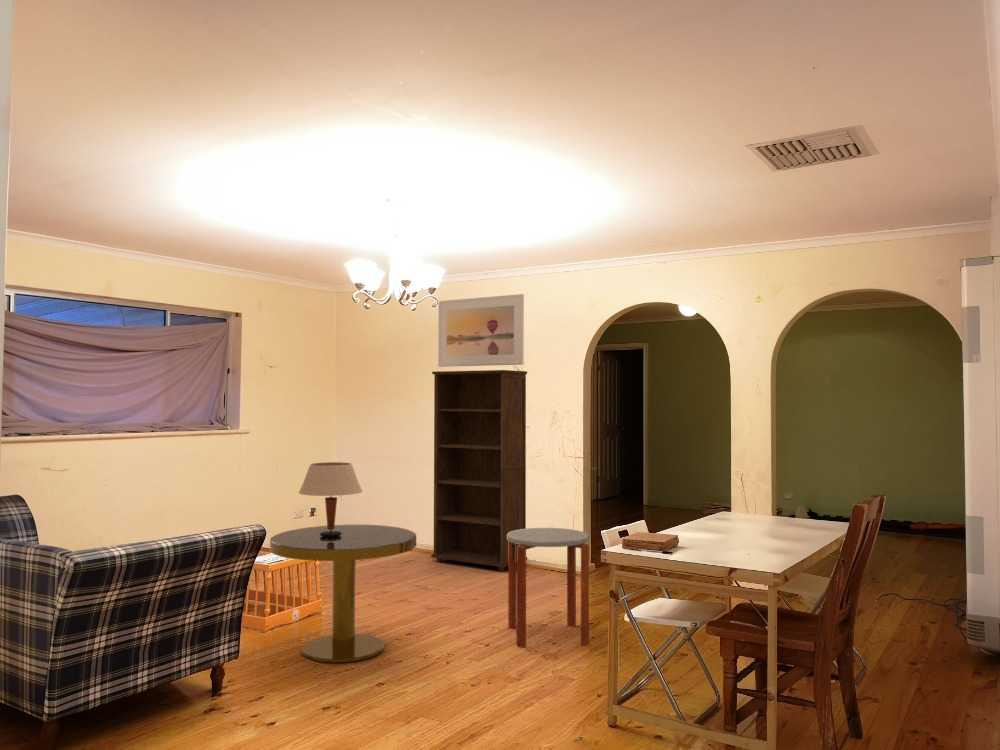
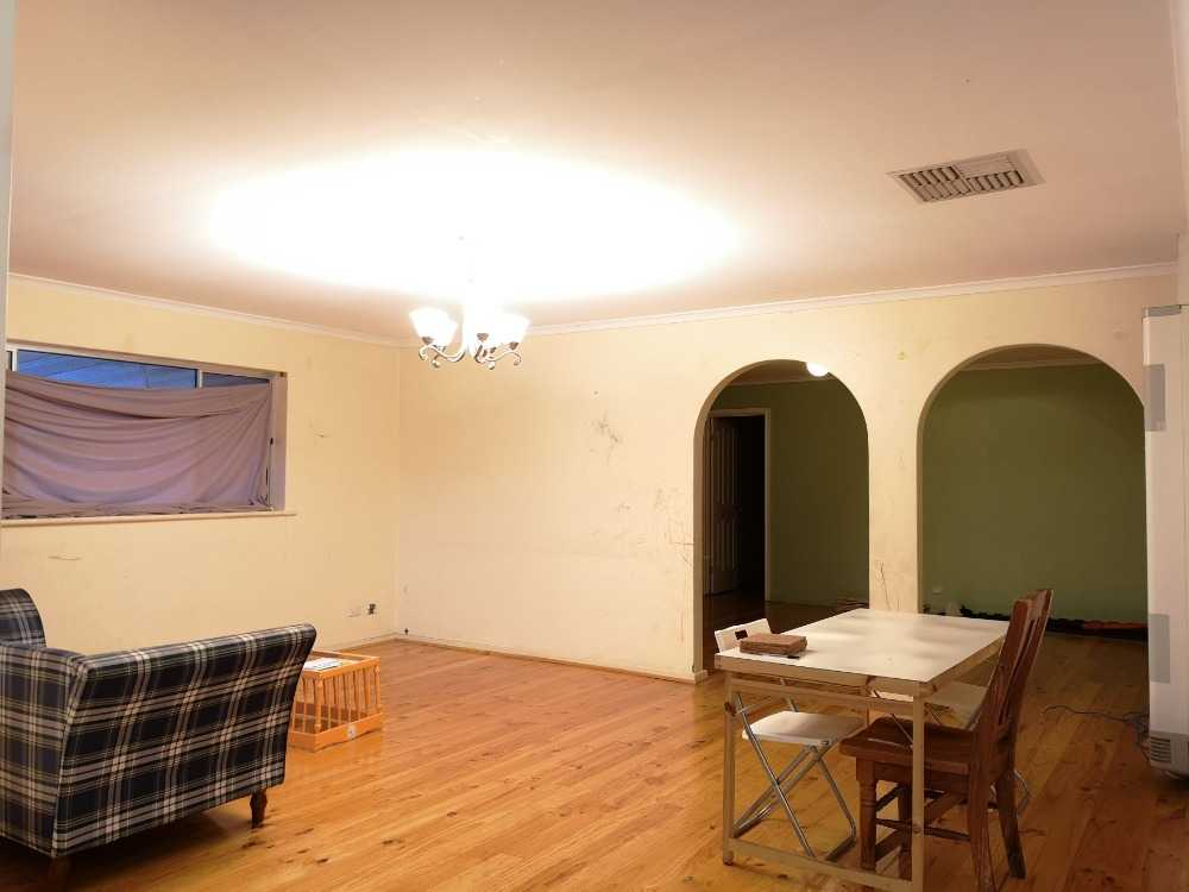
- side table [269,524,417,663]
- side table [507,527,590,649]
- table lamp [298,461,364,538]
- bookcase [430,369,528,572]
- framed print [437,293,525,368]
